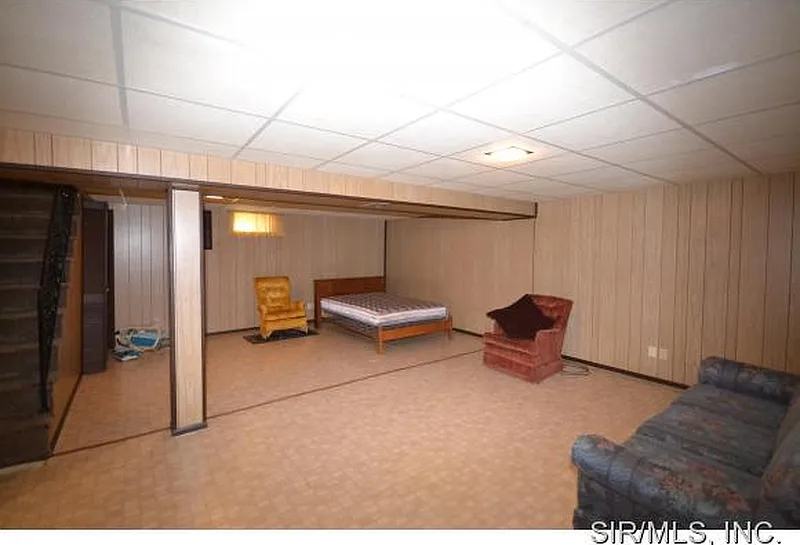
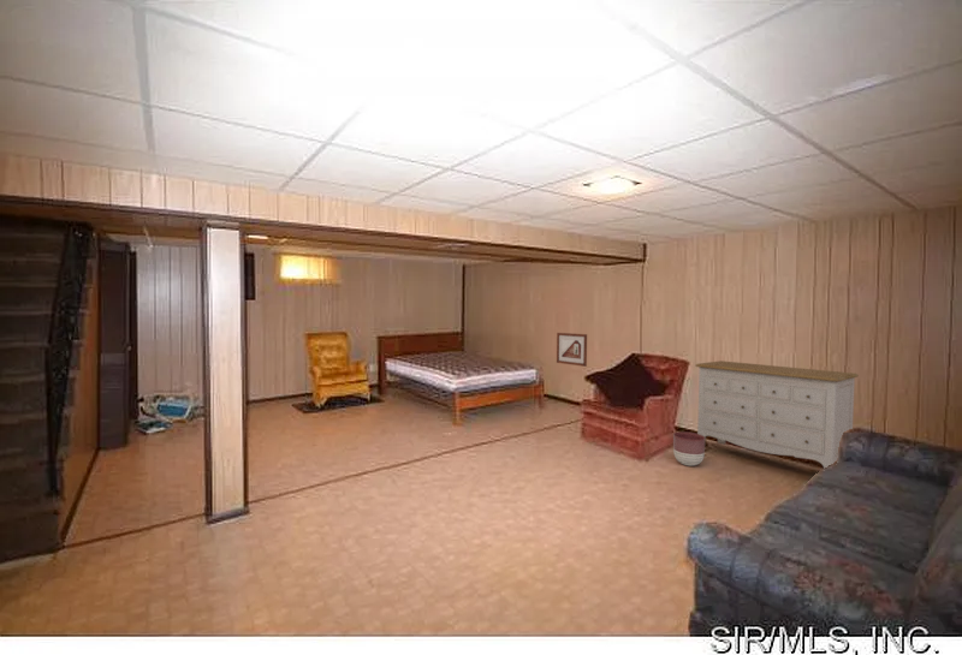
+ dresser [695,359,860,470]
+ planter [672,430,706,468]
+ picture frame [556,332,588,368]
